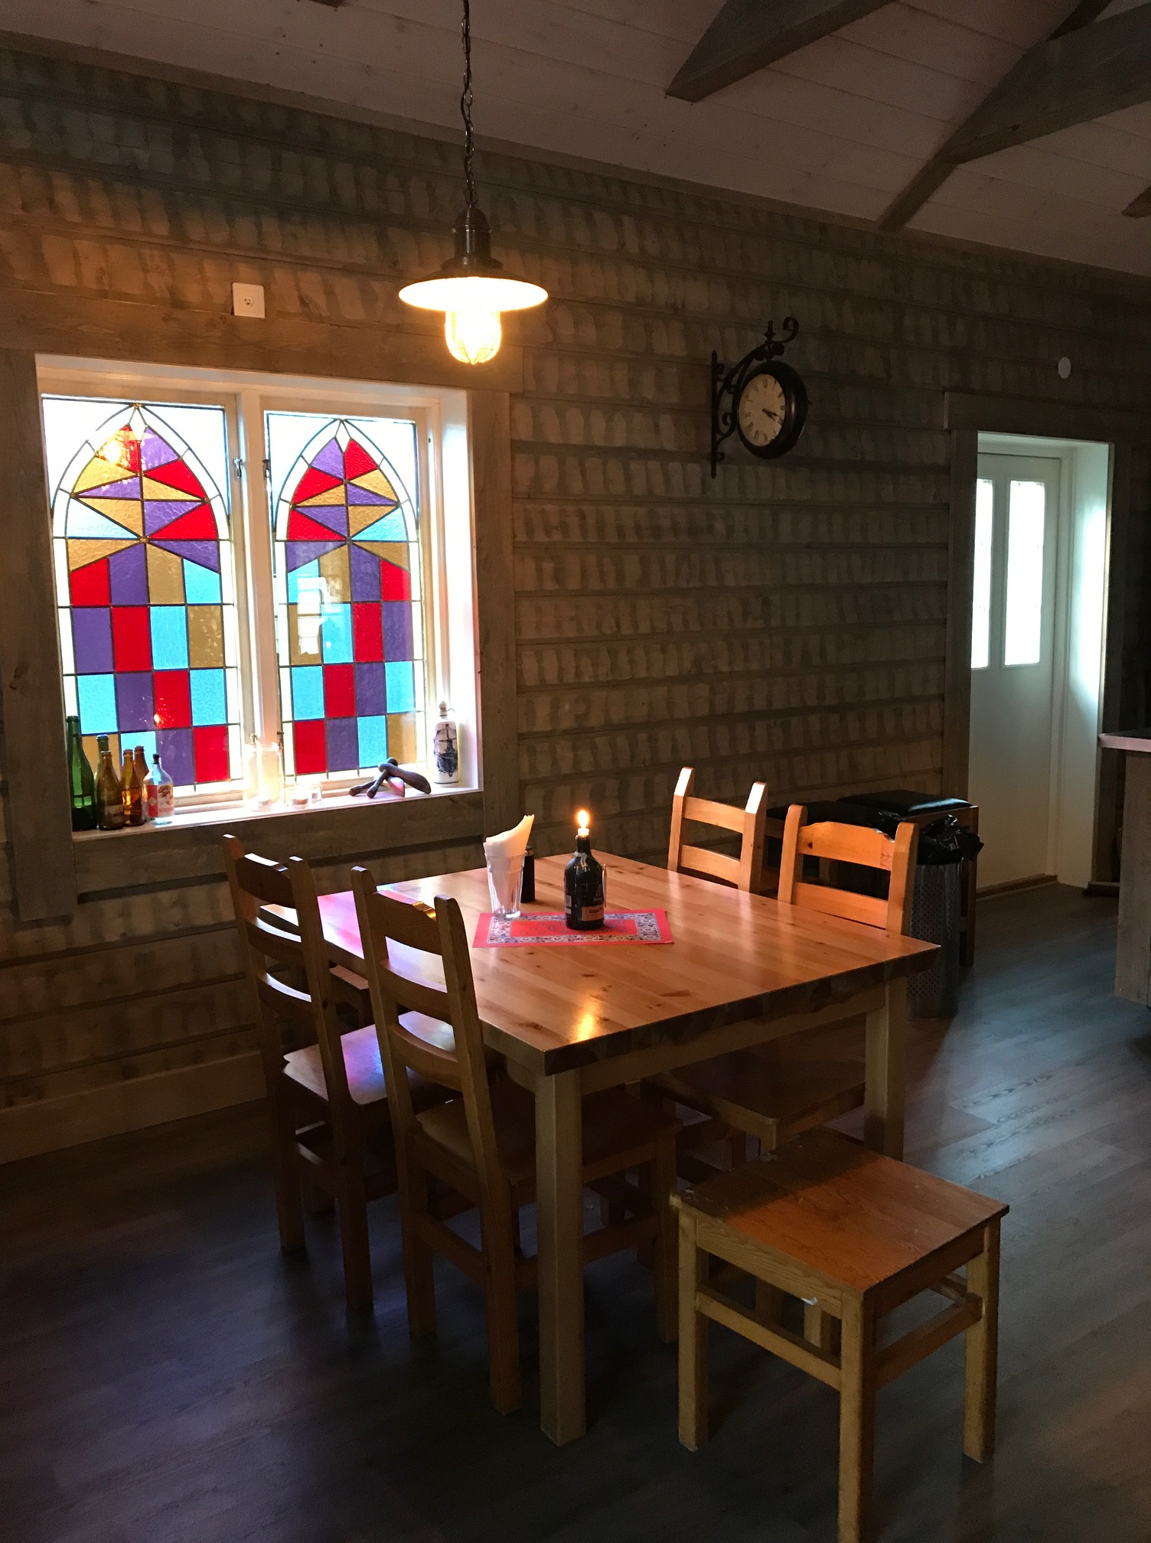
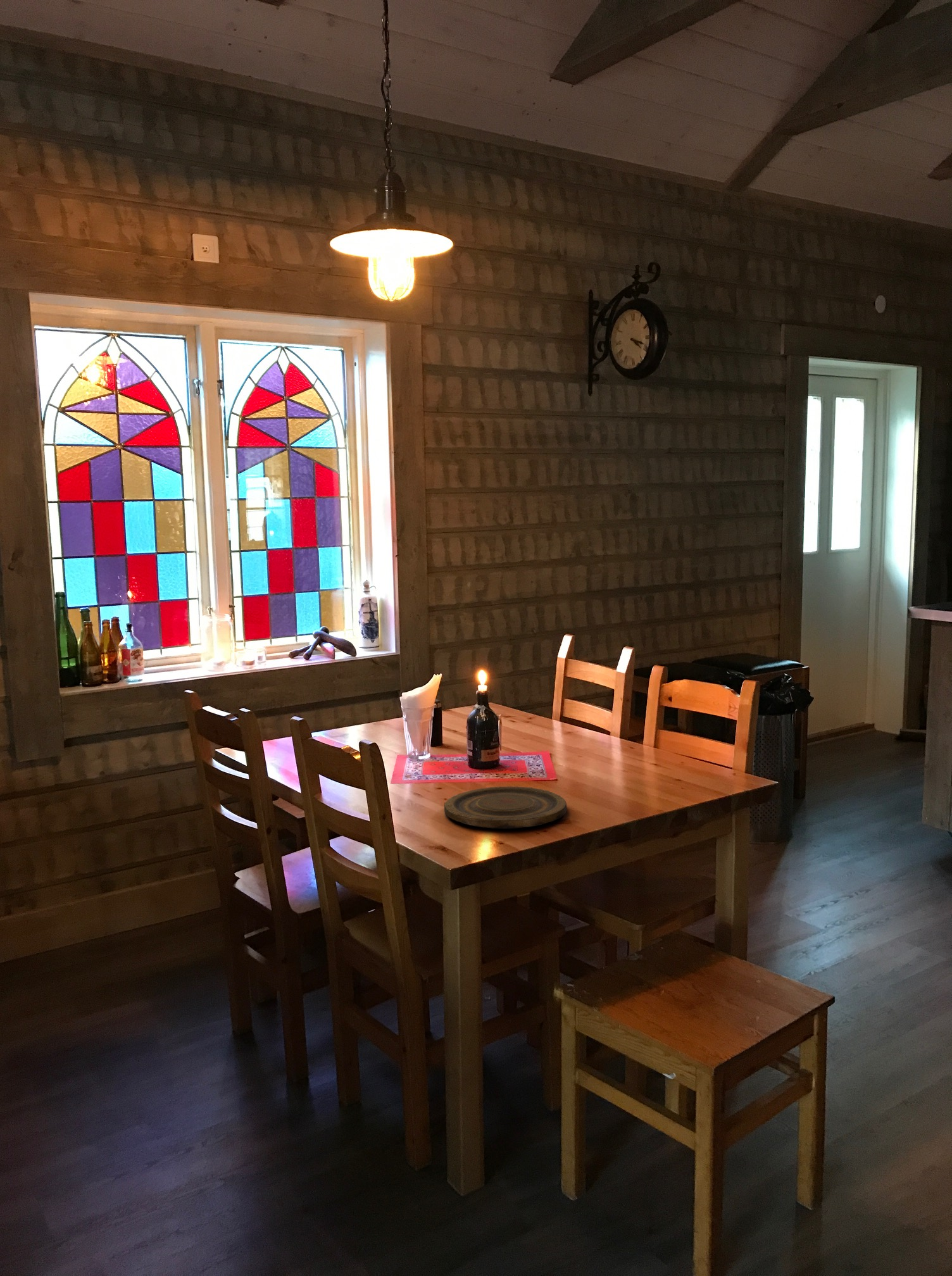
+ plate [444,786,567,829]
